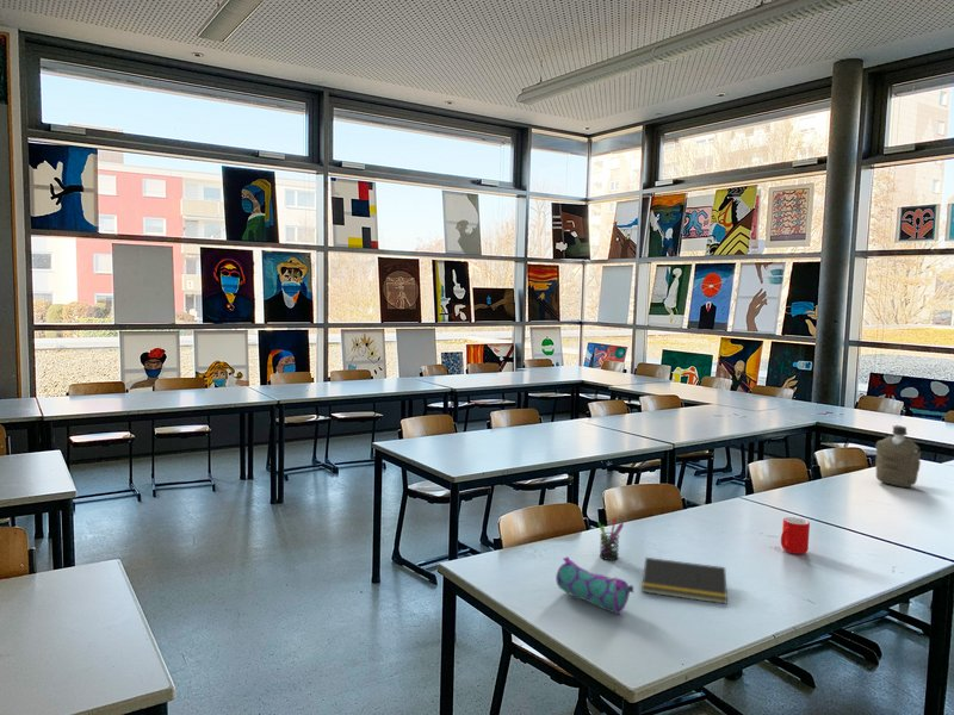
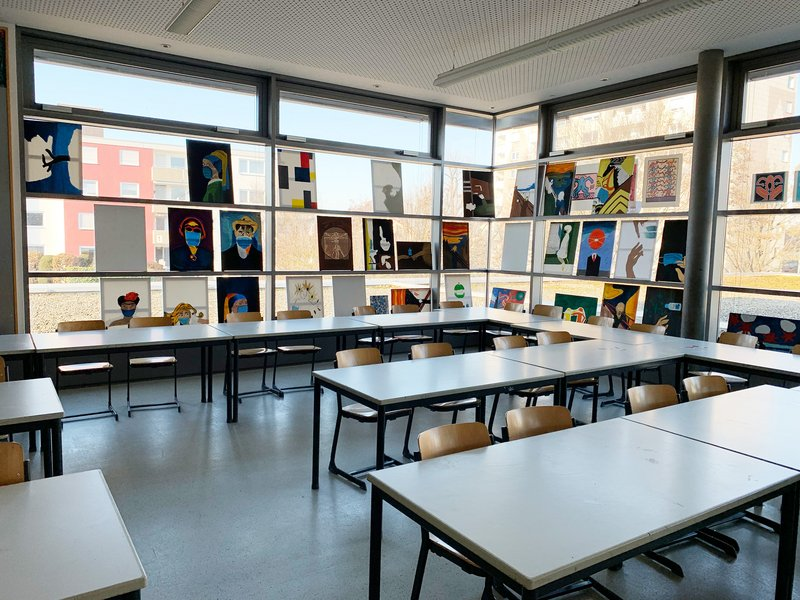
- cup [780,516,811,555]
- pen holder [596,516,625,561]
- notepad [640,557,729,605]
- pencil case [555,555,634,615]
- water bottle [874,424,922,489]
